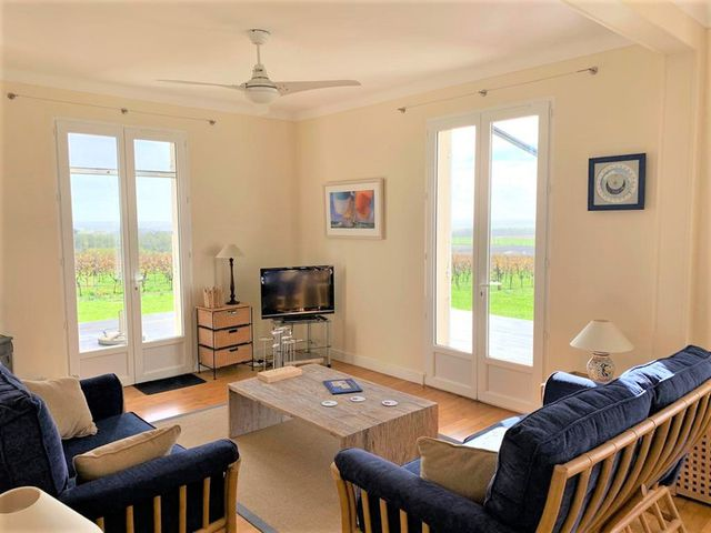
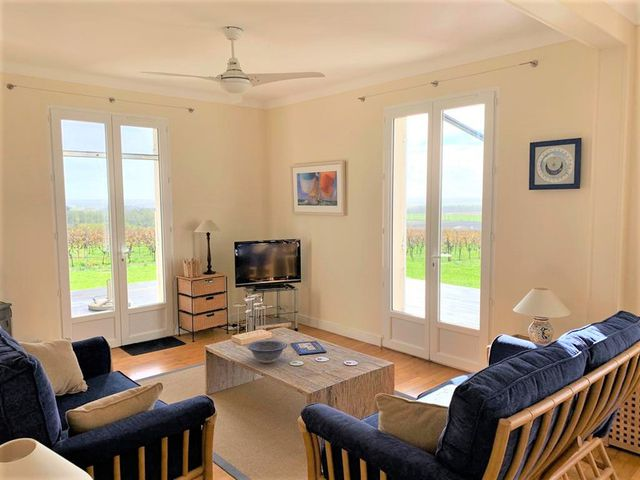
+ decorative bowl [246,339,288,364]
